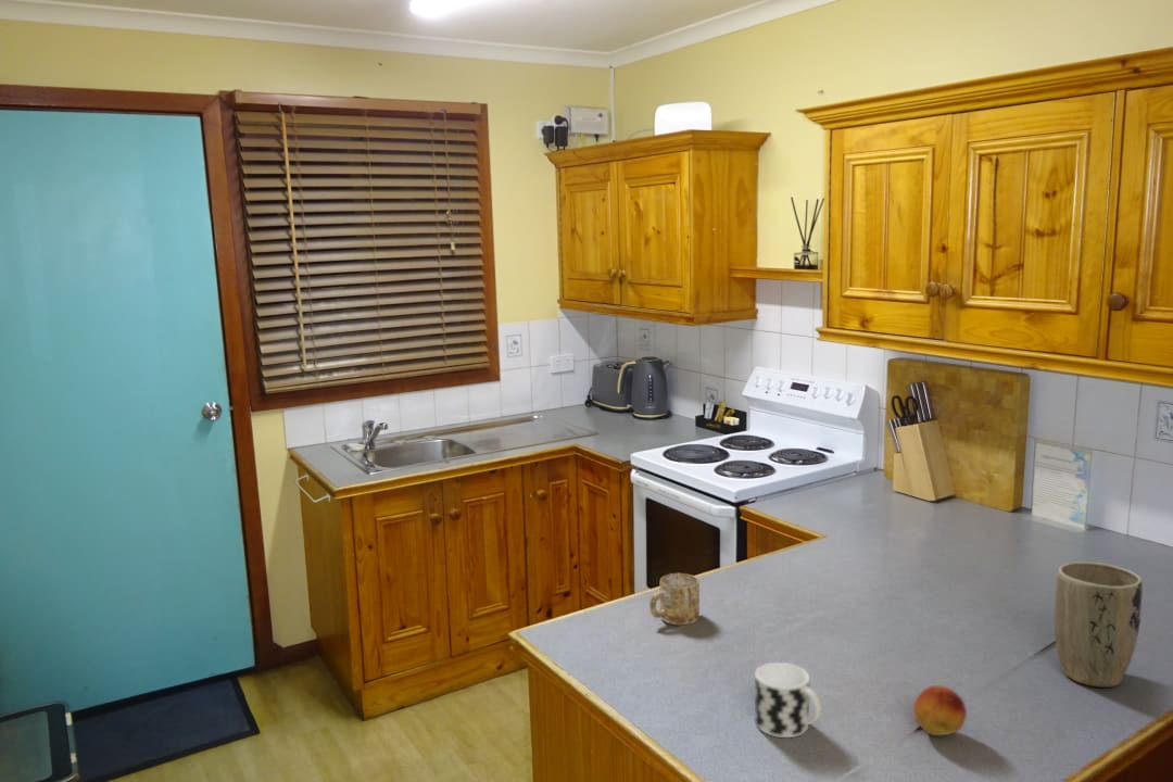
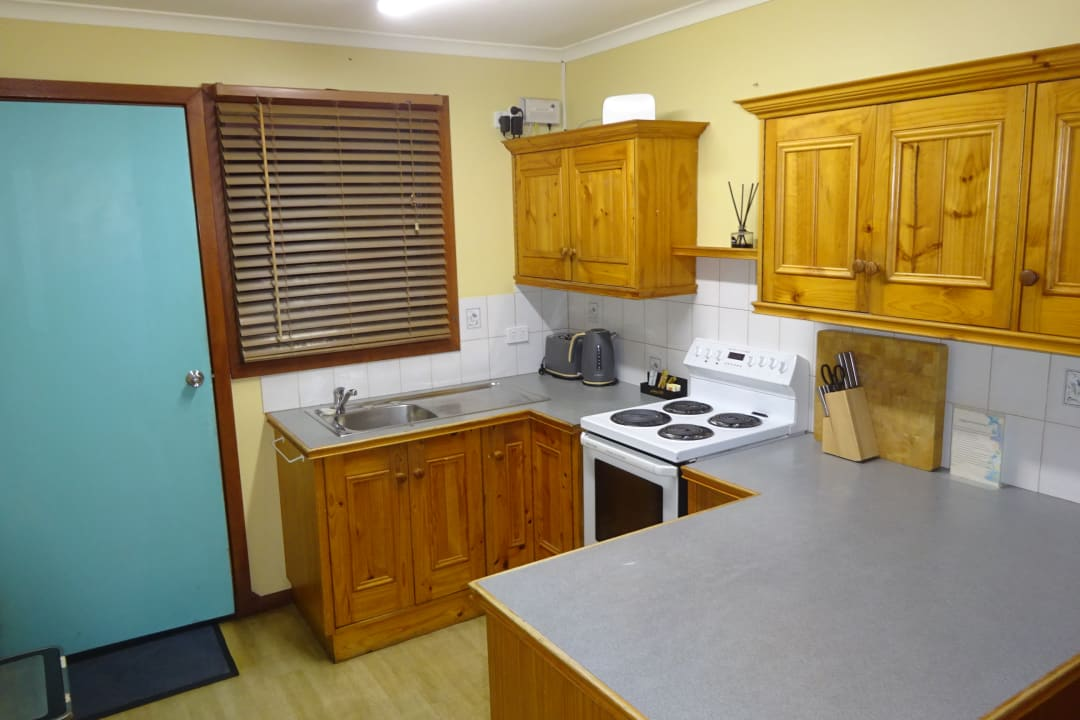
- mug [648,572,701,626]
- plant pot [1054,562,1144,689]
- cup [754,661,822,739]
- fruit [912,684,968,736]
